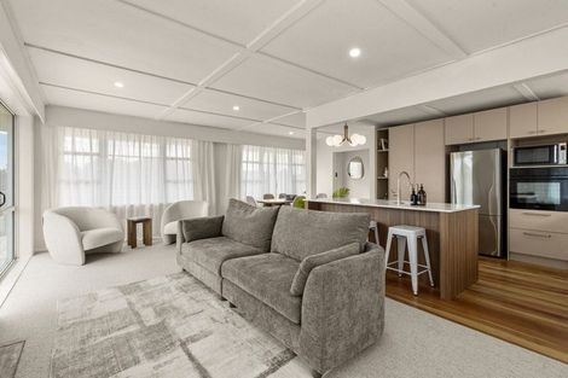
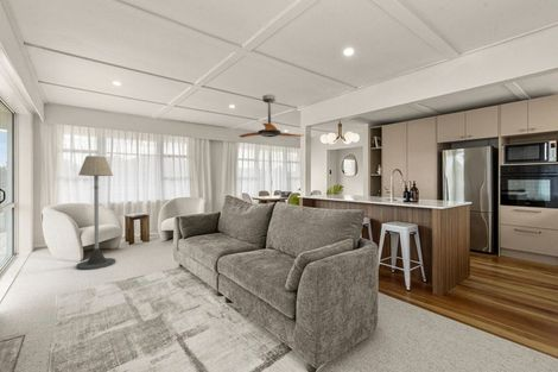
+ floor lamp [75,155,116,271]
+ ceiling fan [237,94,305,139]
